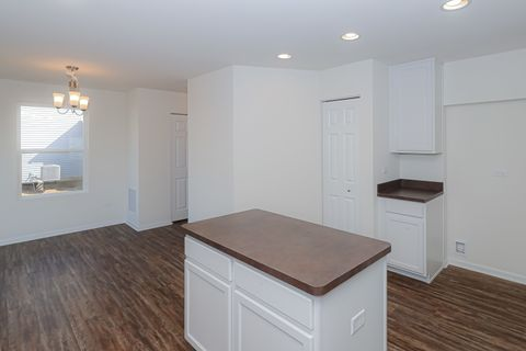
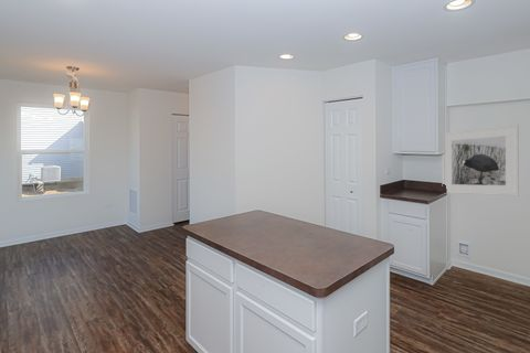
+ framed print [441,124,520,197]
